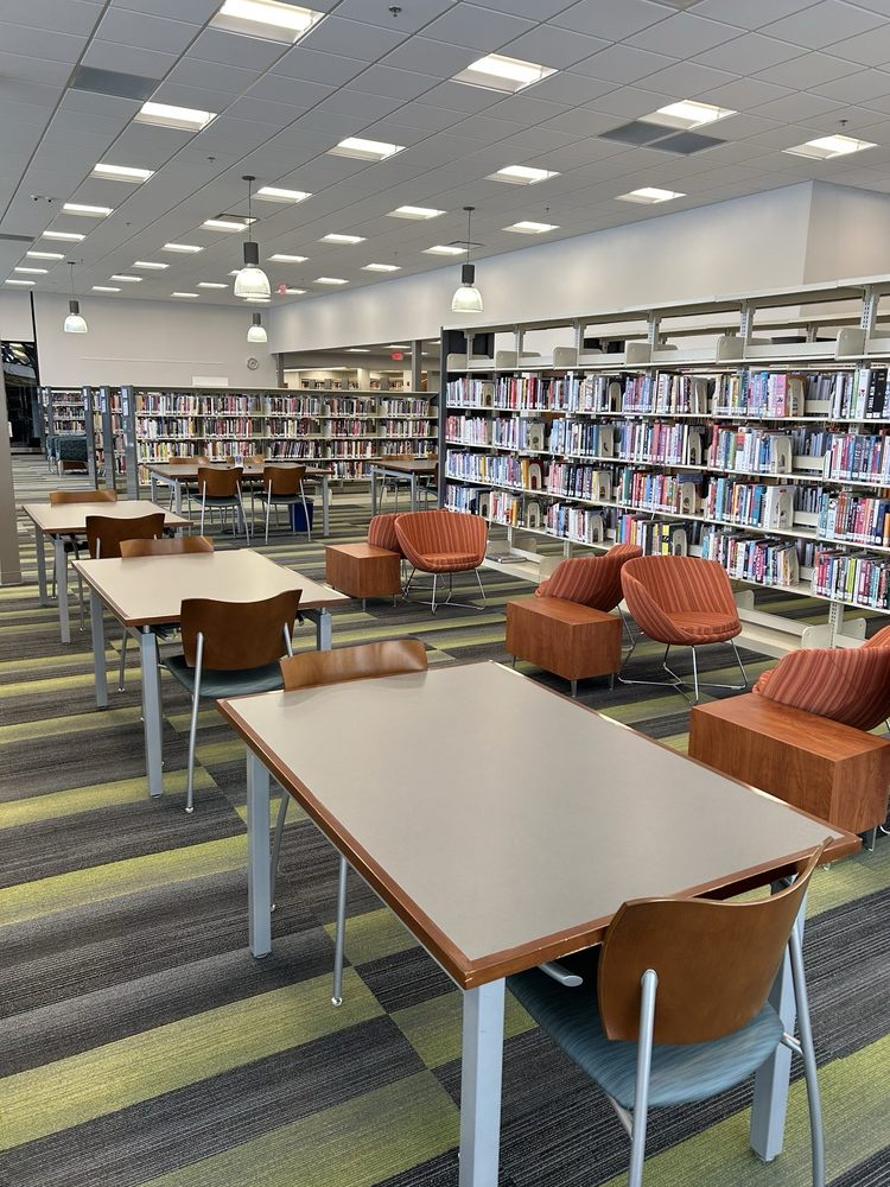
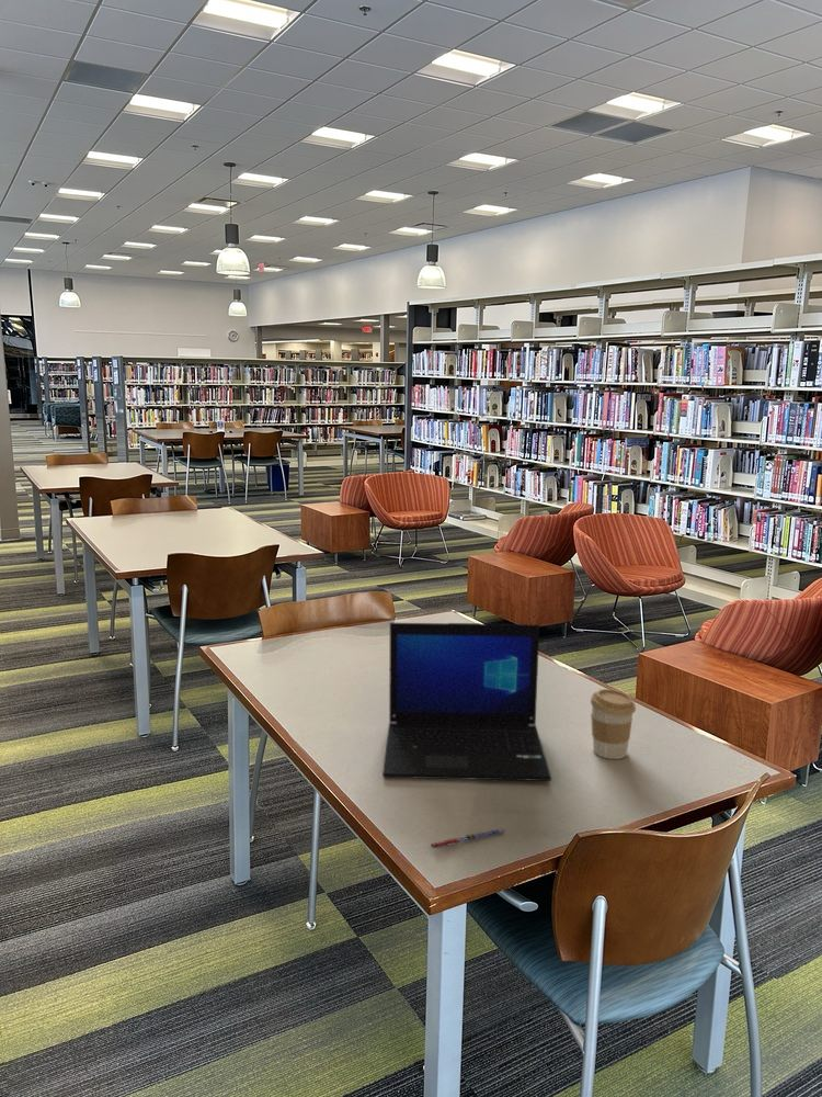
+ laptop [381,622,552,782]
+ pen [430,827,506,849]
+ coffee cup [590,688,637,760]
